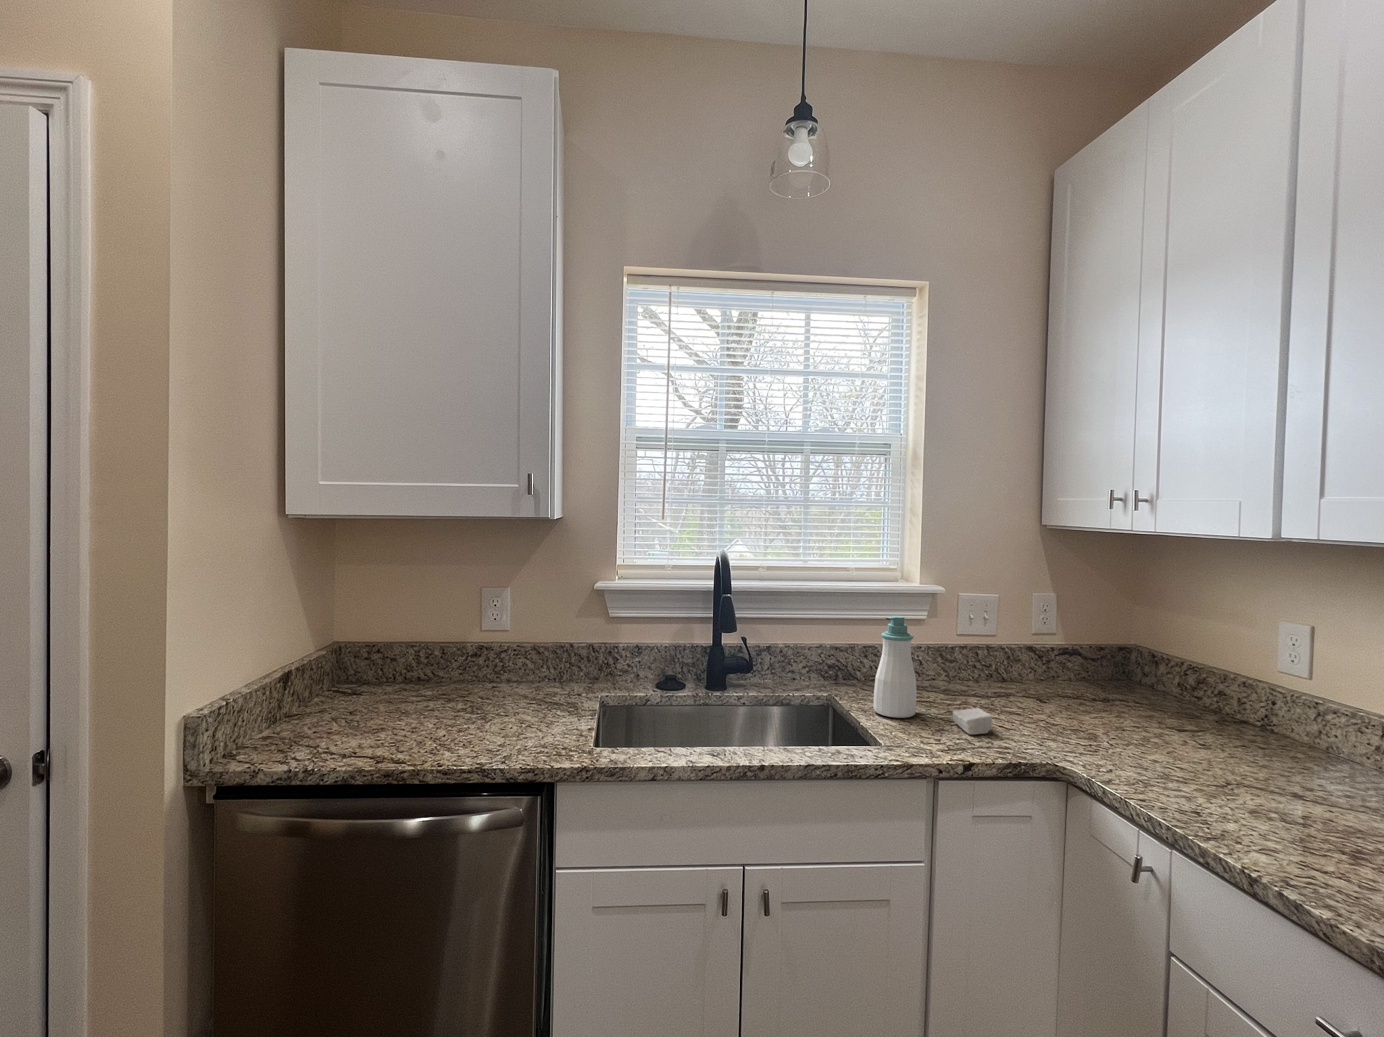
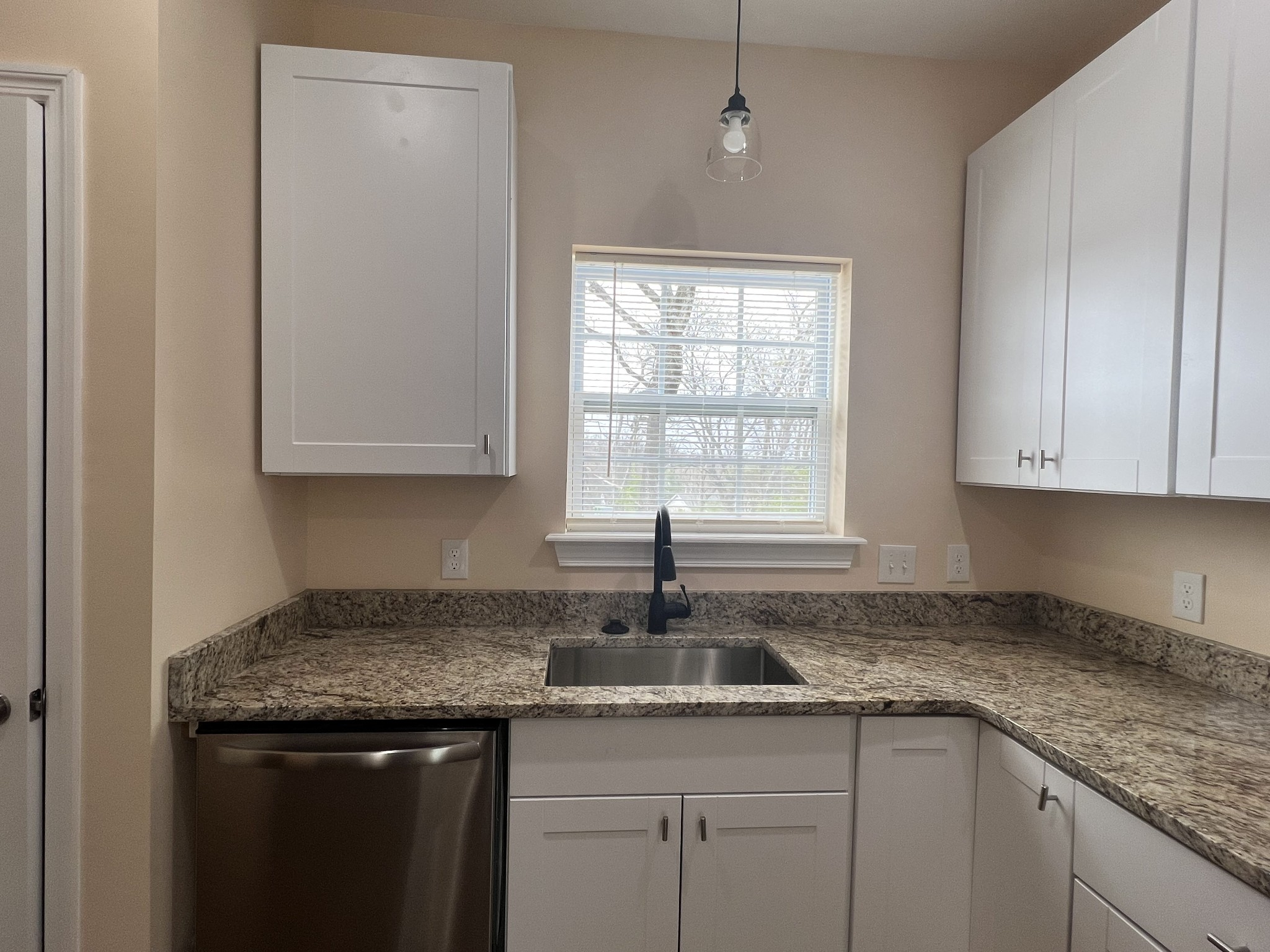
- soap bottle [873,615,916,718]
- soap bar [952,707,994,735]
